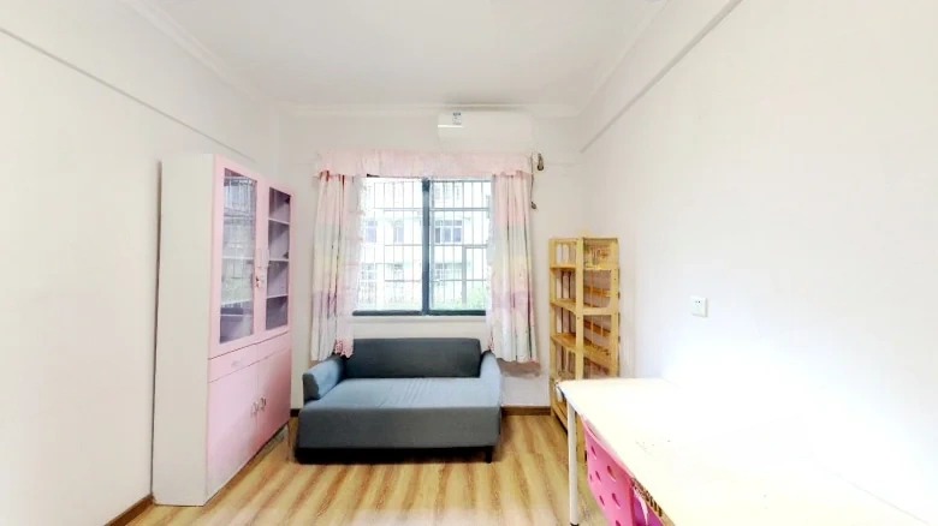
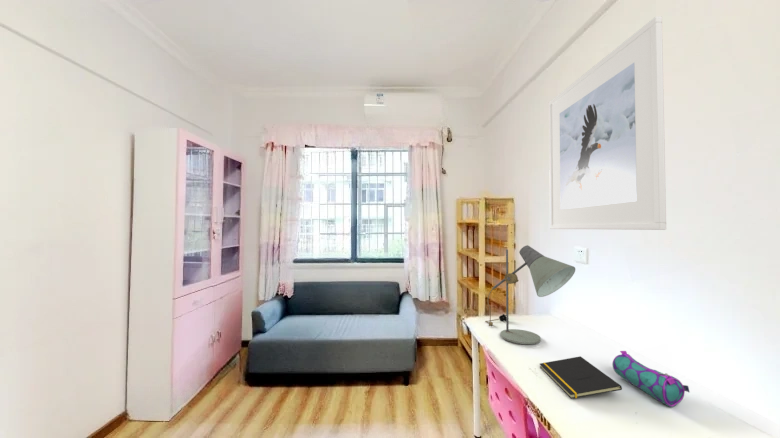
+ notepad [539,355,623,400]
+ pencil case [611,350,691,408]
+ desk lamp [484,244,576,345]
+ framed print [548,15,667,231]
